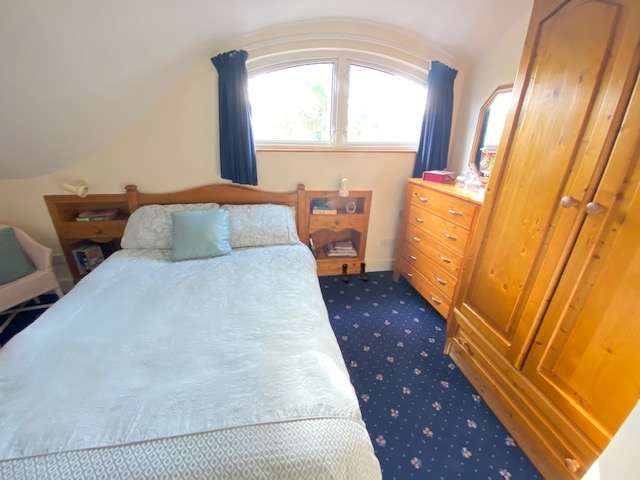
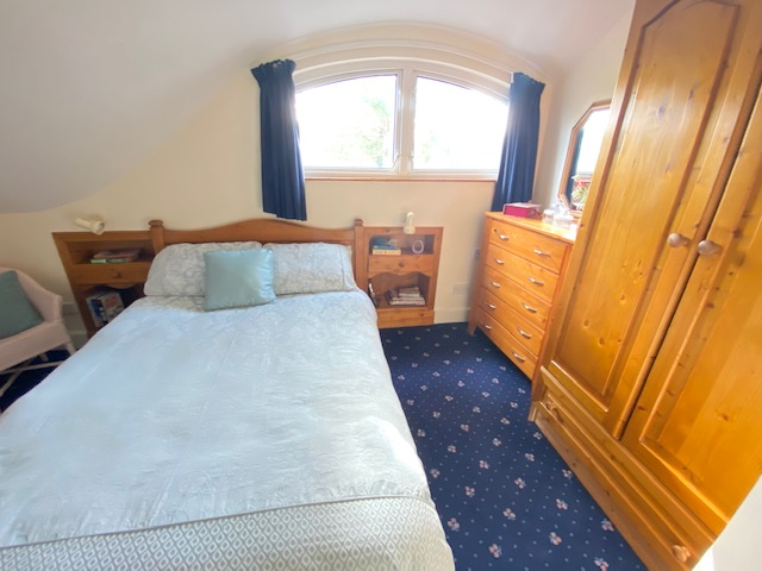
- boots [341,262,369,282]
